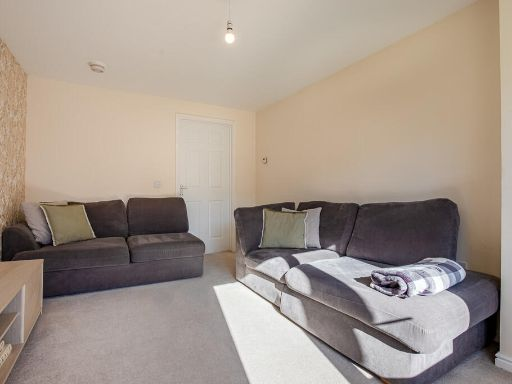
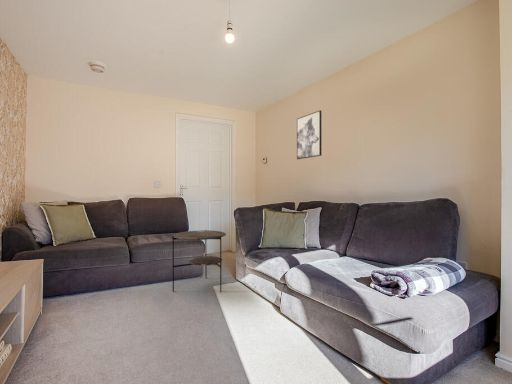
+ side table [171,229,227,293]
+ wall art [296,109,322,160]
